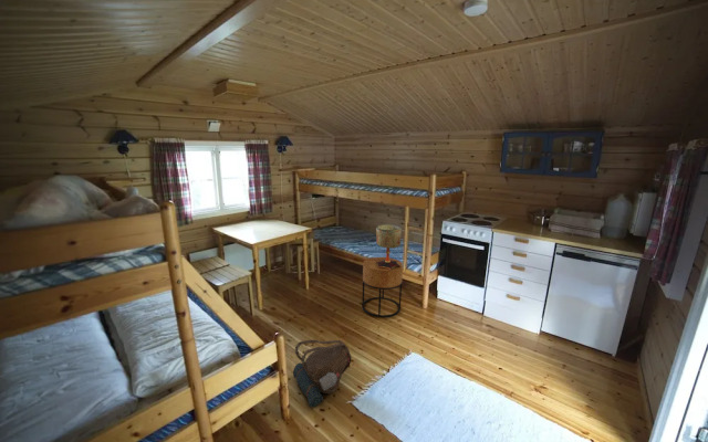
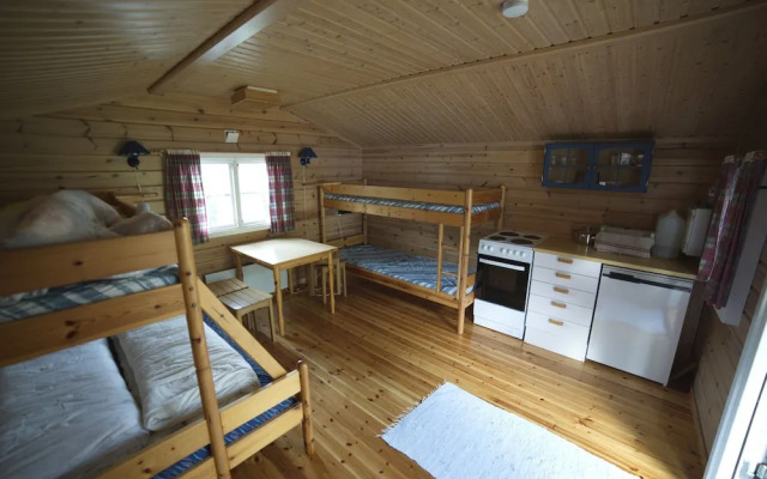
- backpack [292,339,353,408]
- side table [361,256,404,318]
- table lamp [375,223,403,270]
